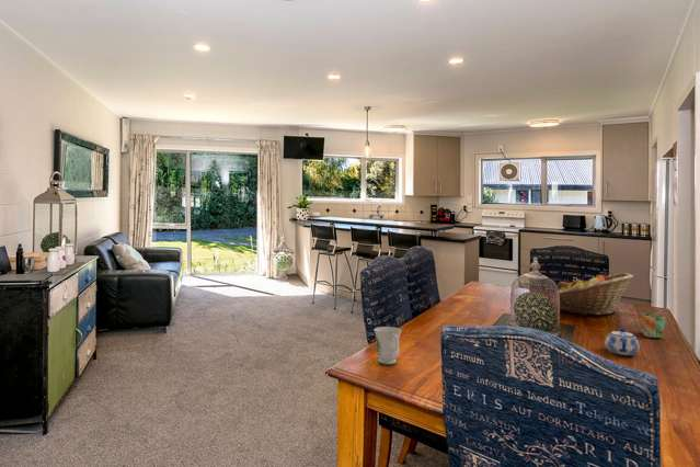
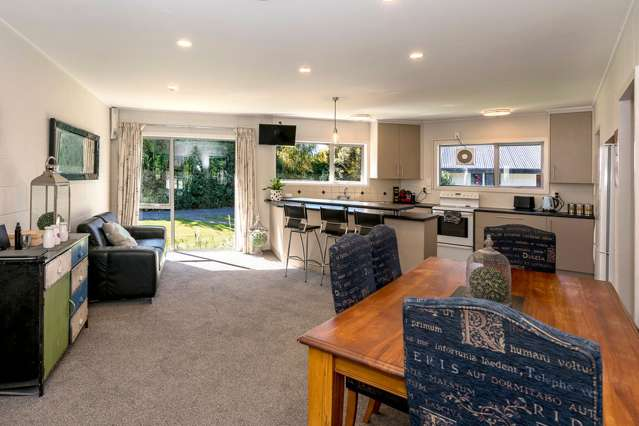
- mug [631,311,666,339]
- fruit basket [556,272,634,316]
- teapot [604,327,641,356]
- mug [372,326,403,366]
